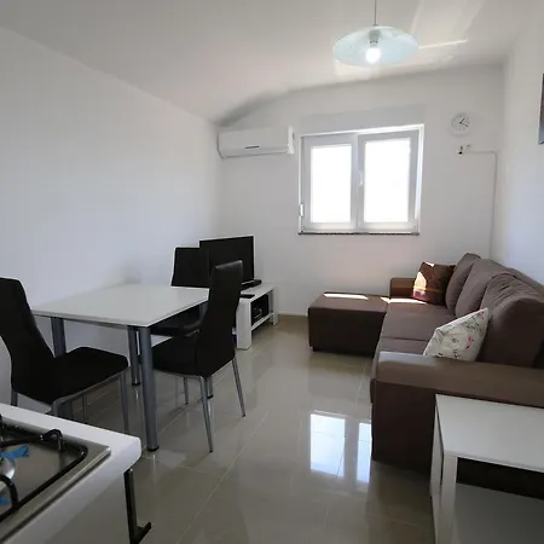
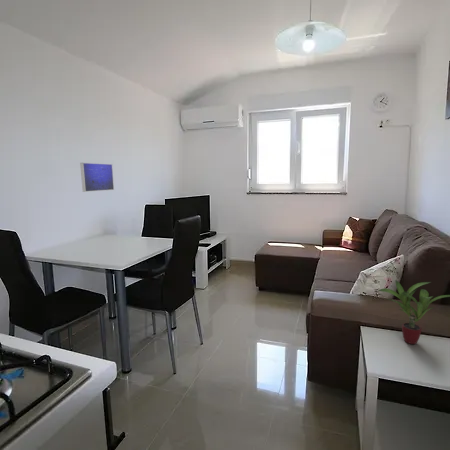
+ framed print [79,162,115,193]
+ potted plant [377,278,450,345]
